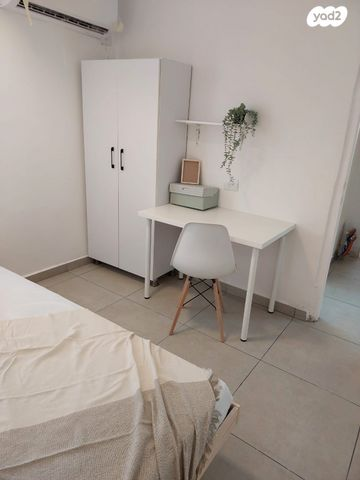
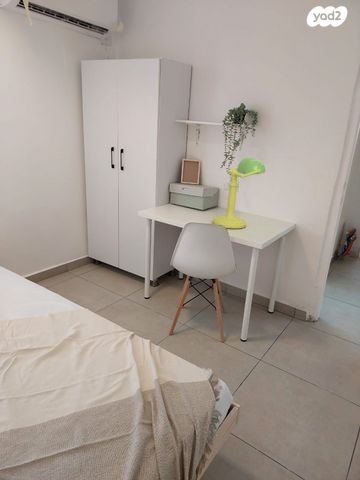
+ desk lamp [212,157,266,229]
